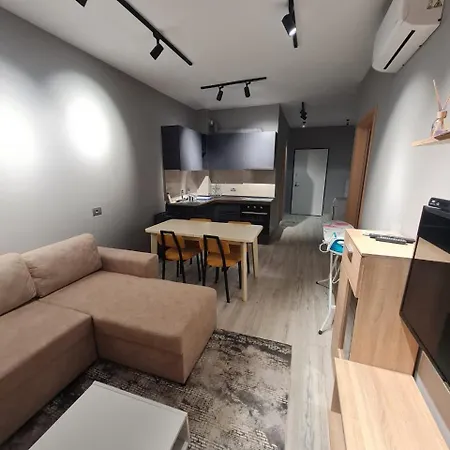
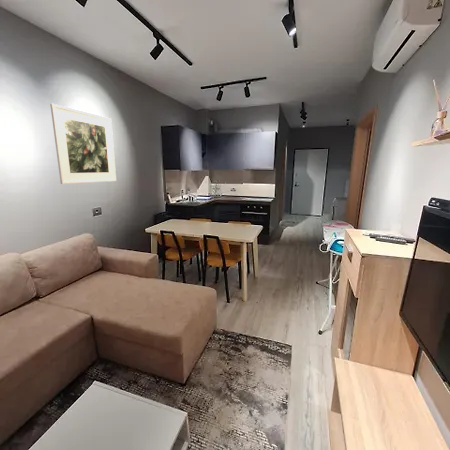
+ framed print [49,102,117,185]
